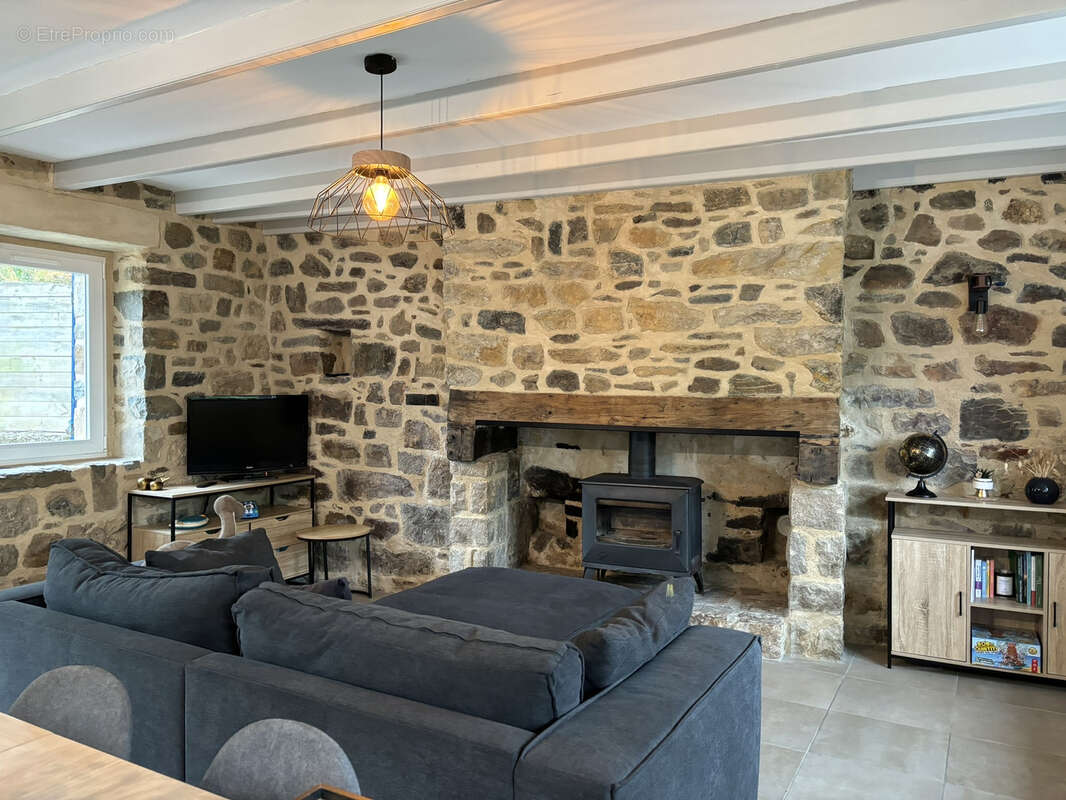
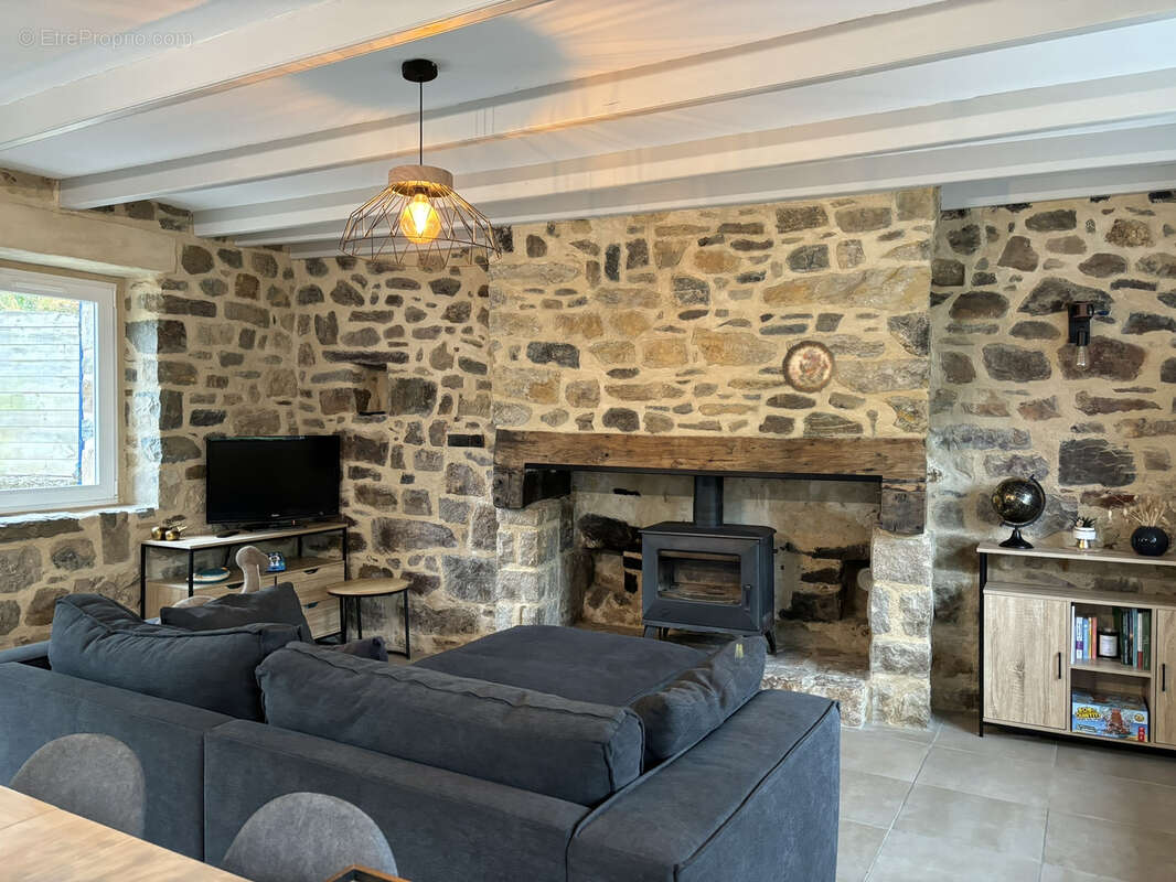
+ decorative plate [781,338,837,395]
